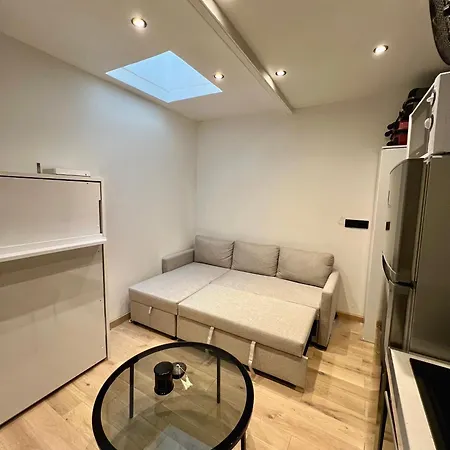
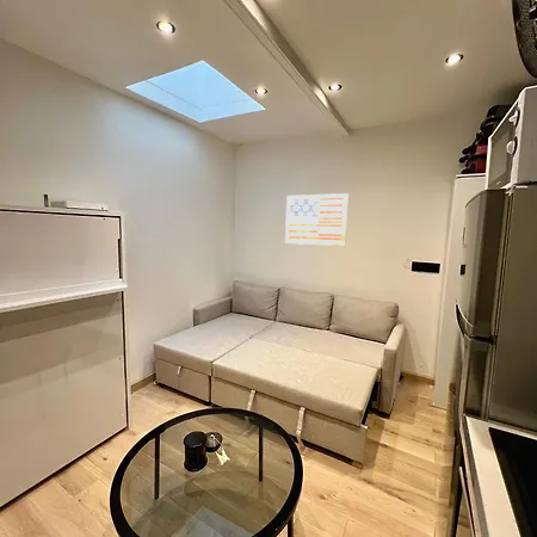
+ wall art [284,192,350,247]
